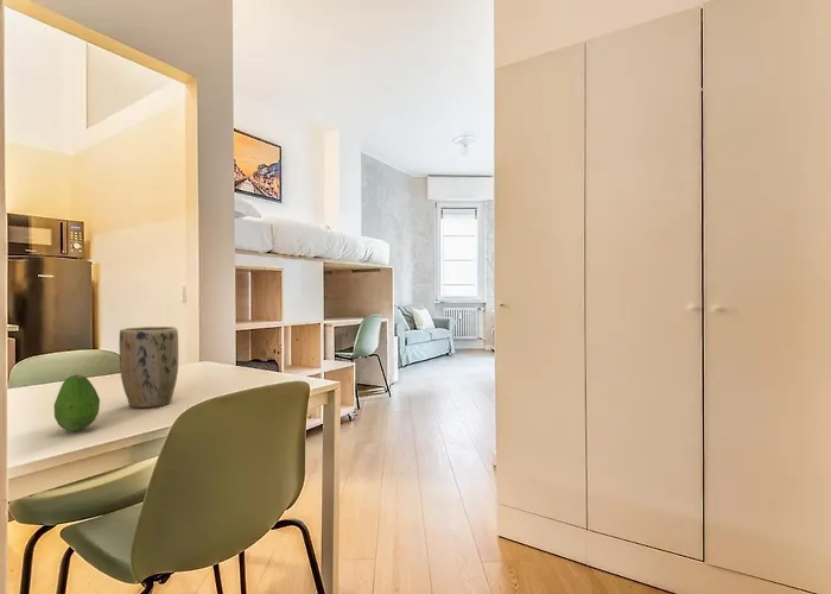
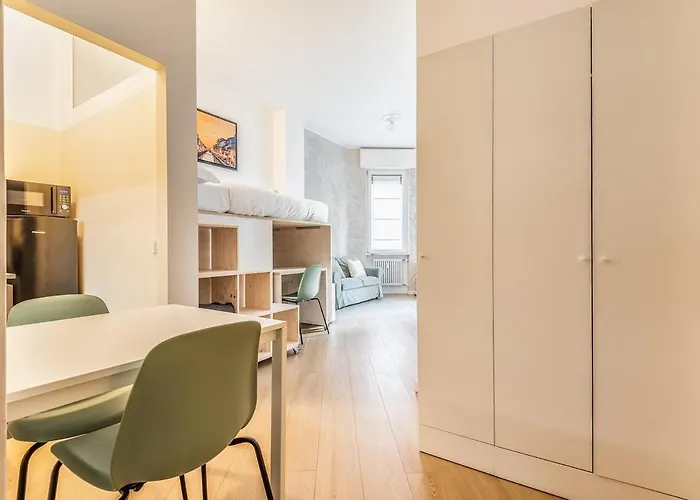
- fruit [52,373,101,432]
- plant pot [119,326,179,409]
